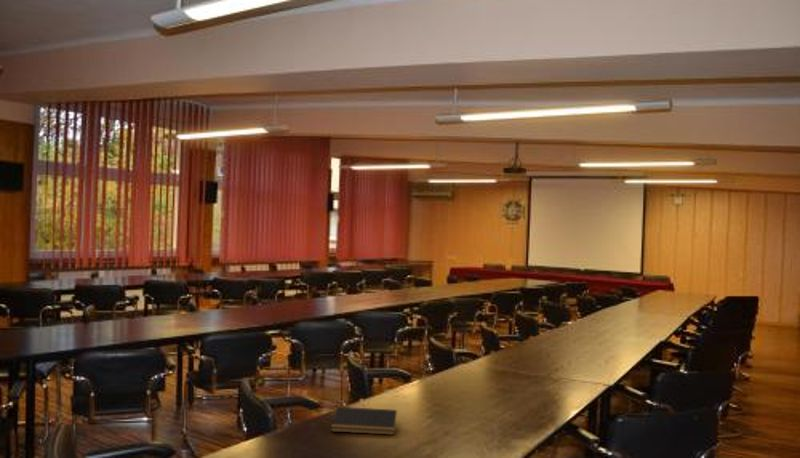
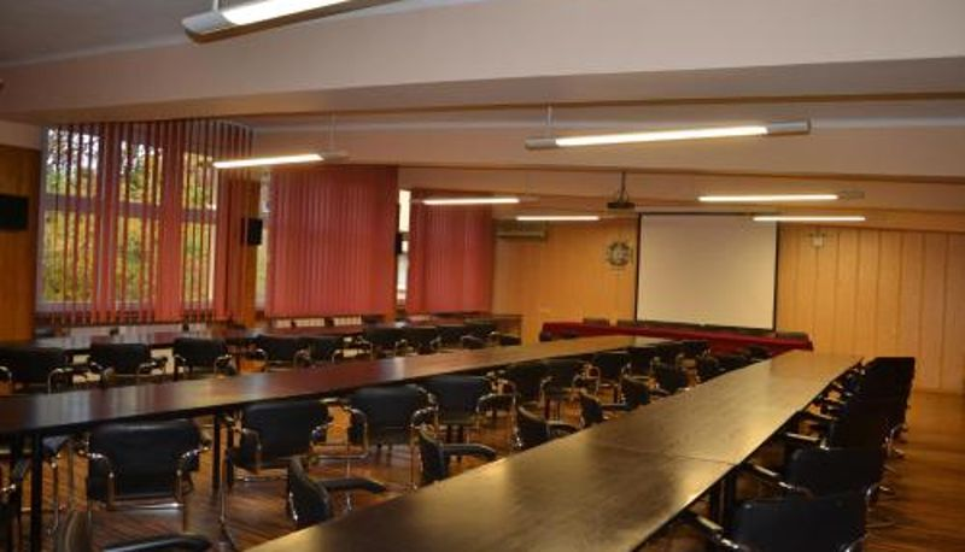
- notepad [330,406,398,436]
